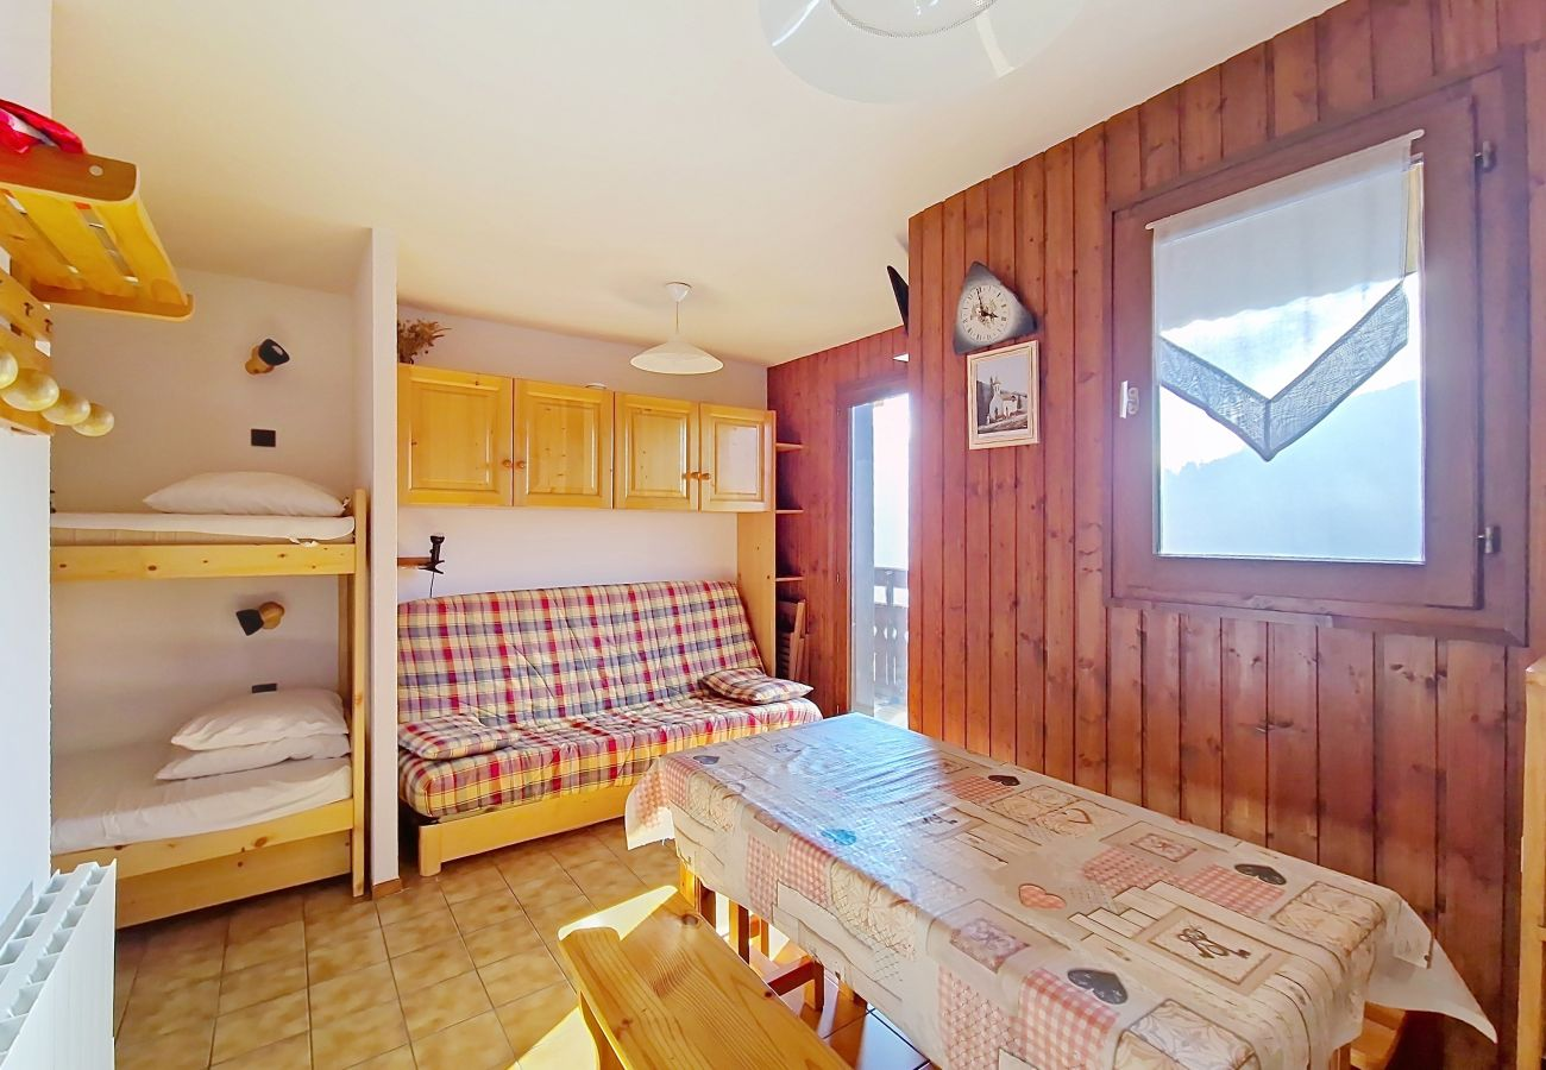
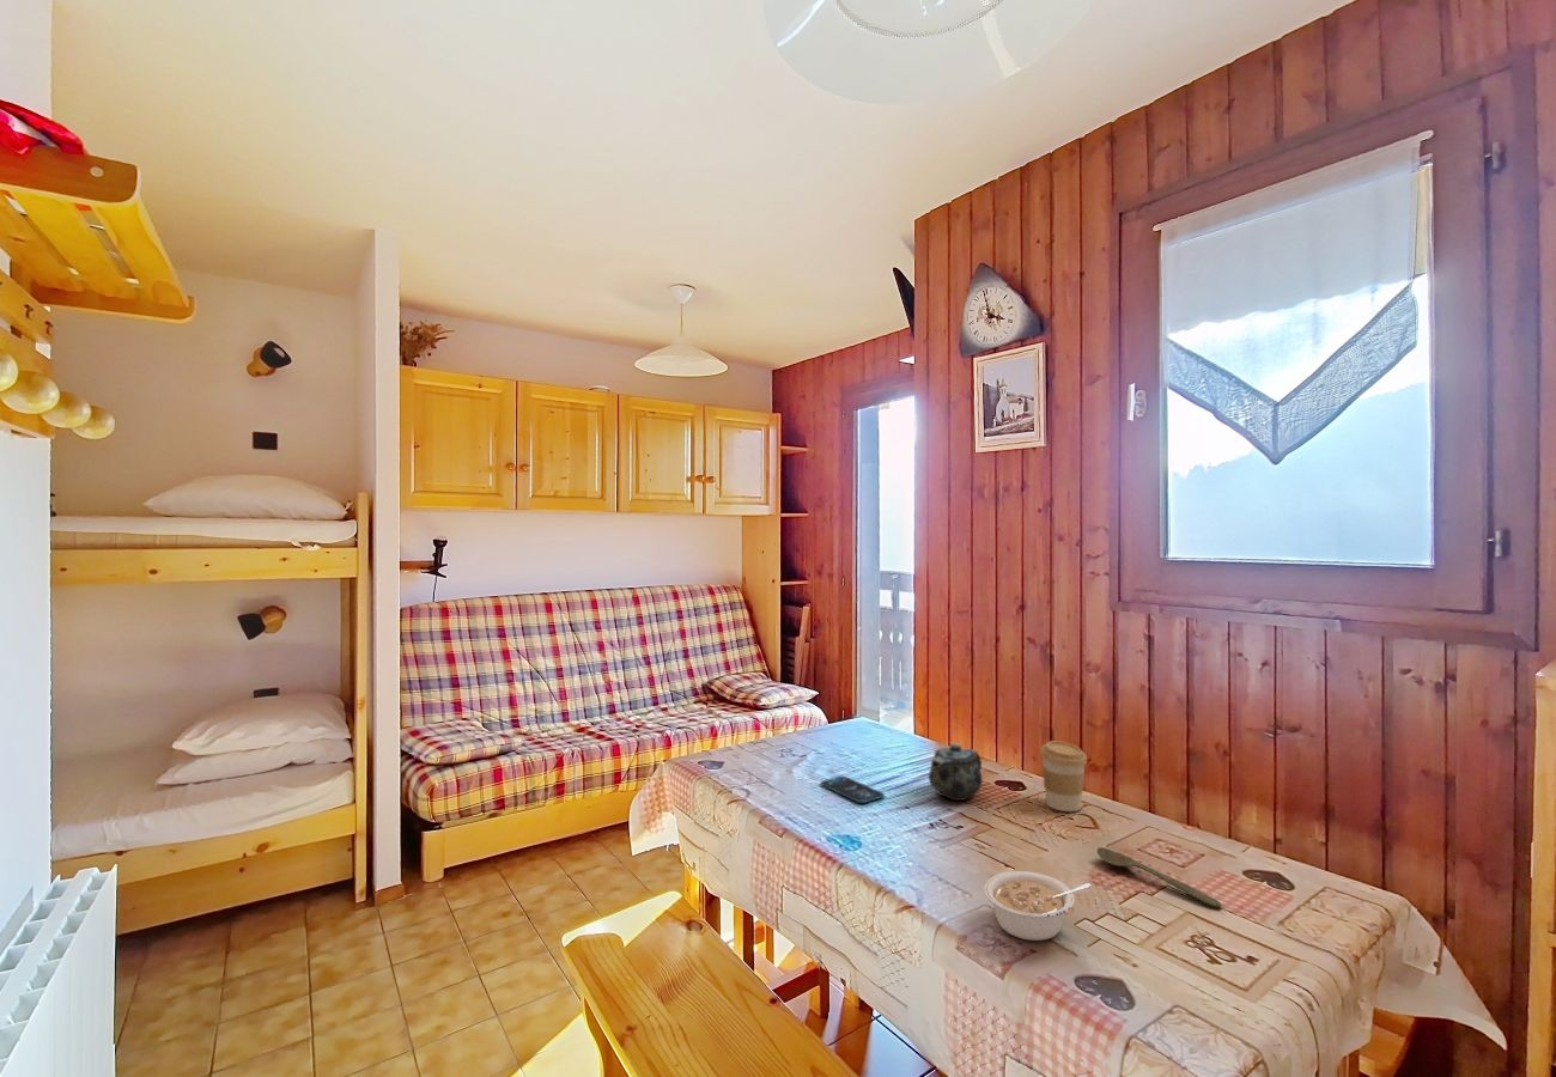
+ chinaware [928,742,984,802]
+ spoon [1096,846,1223,908]
+ coffee cup [1039,740,1088,813]
+ smartphone [820,775,886,804]
+ legume [983,870,1092,942]
